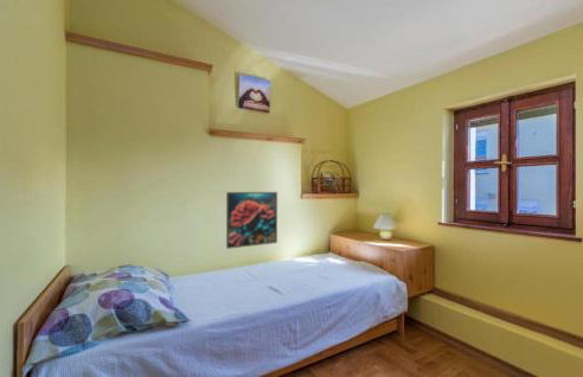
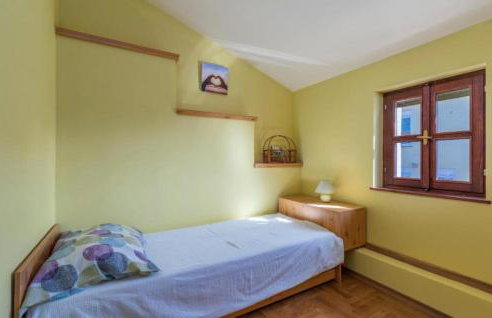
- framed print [225,191,278,250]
